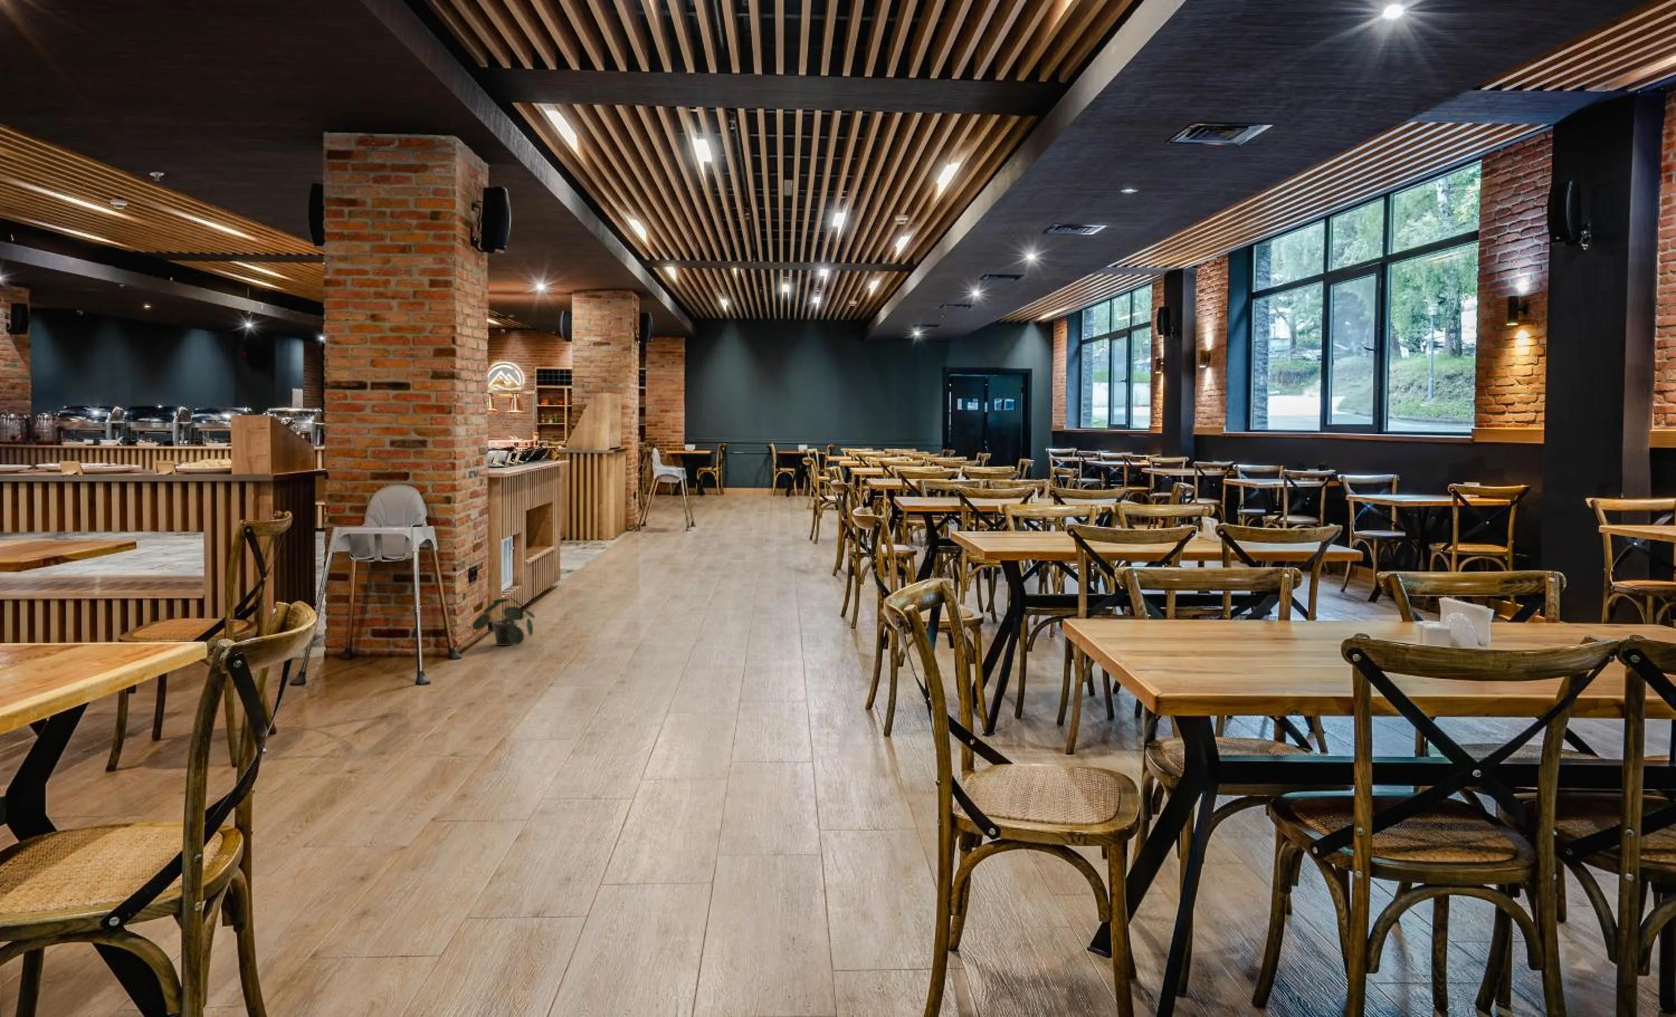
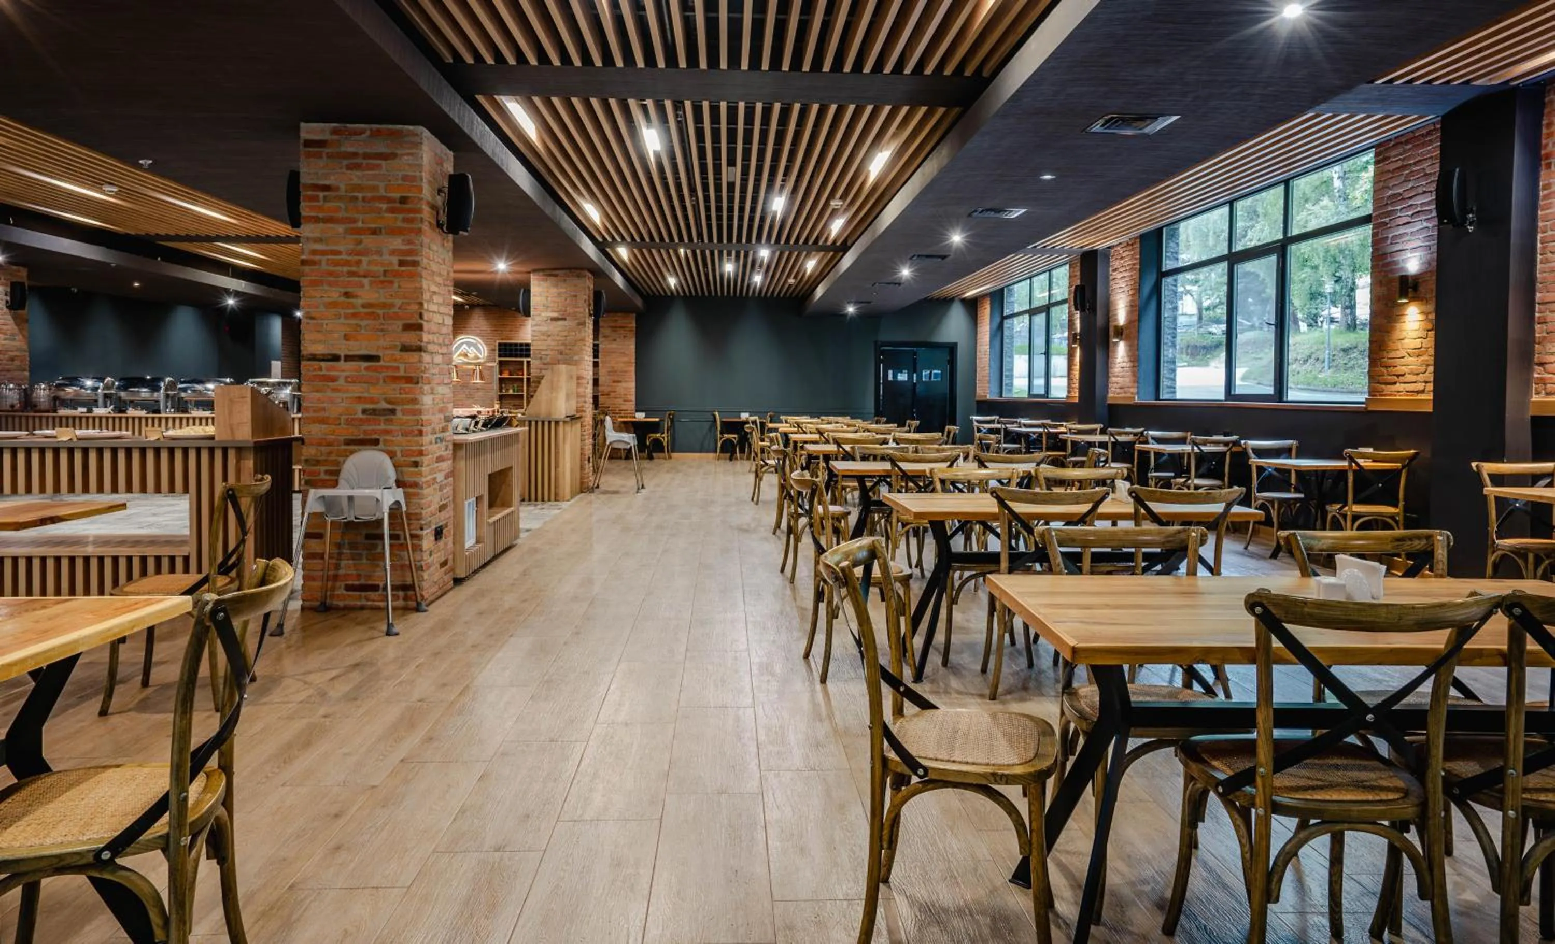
- potted plant [472,597,536,646]
